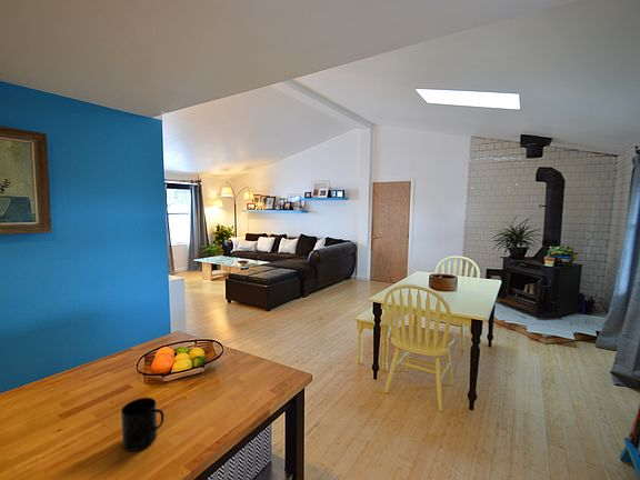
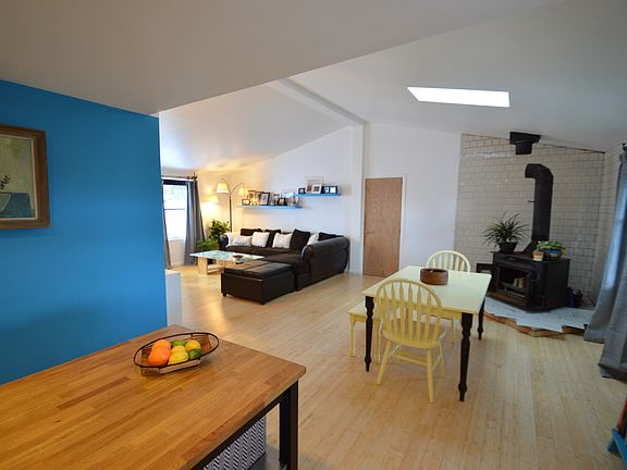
- mug [120,397,166,452]
